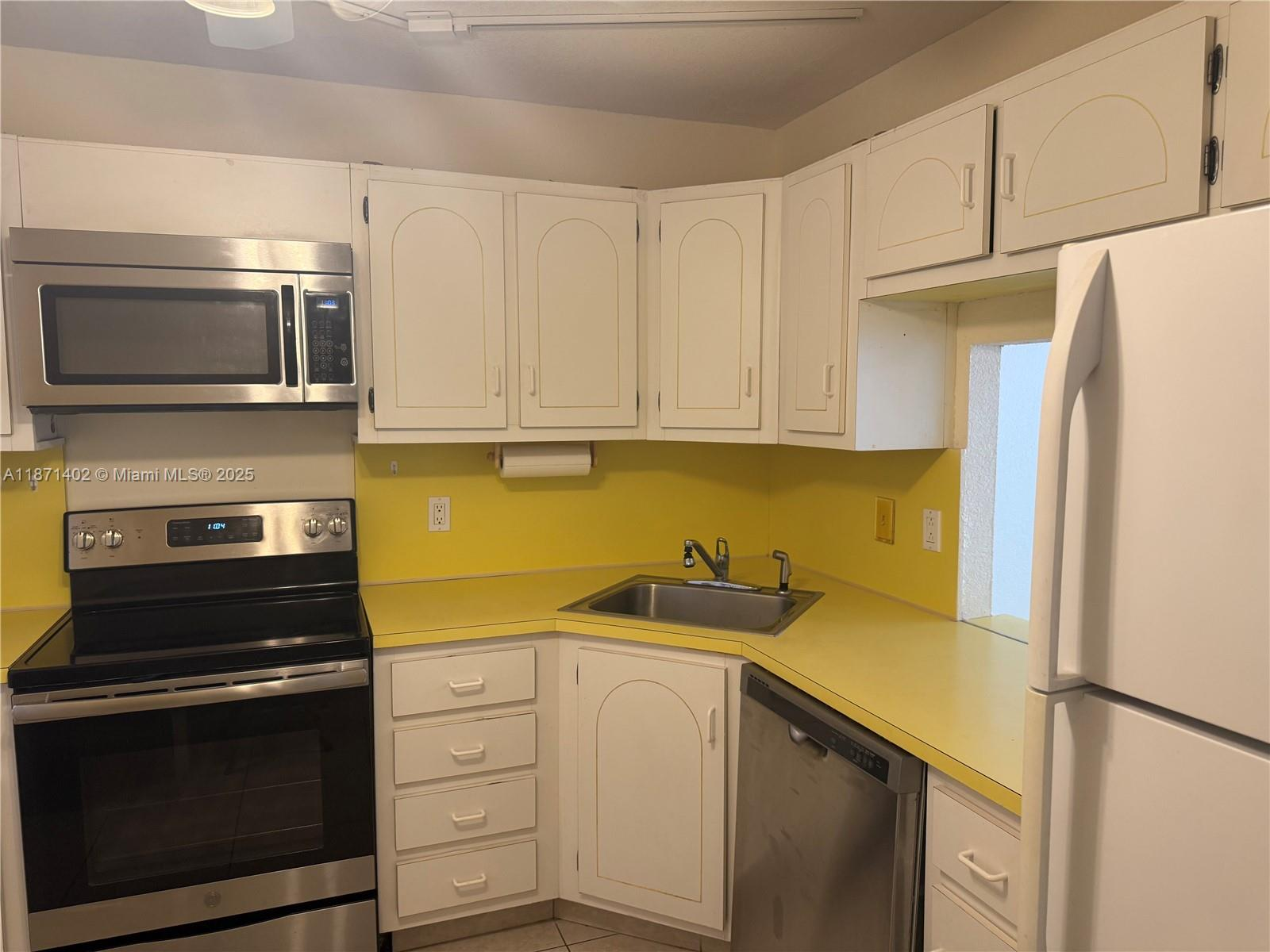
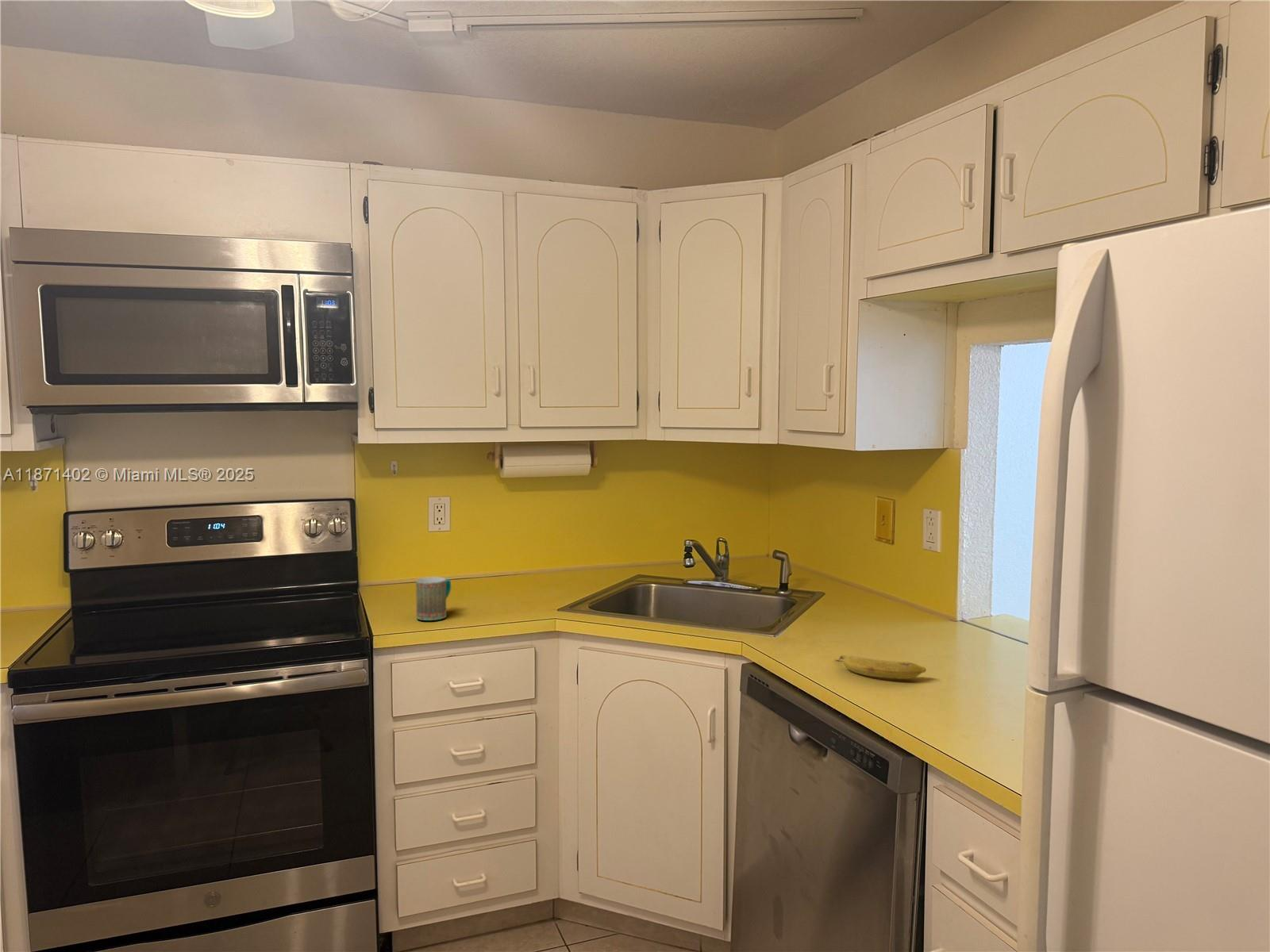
+ mug [415,577,452,621]
+ fruit [834,655,927,680]
